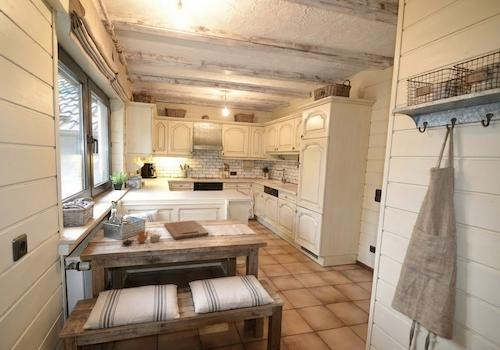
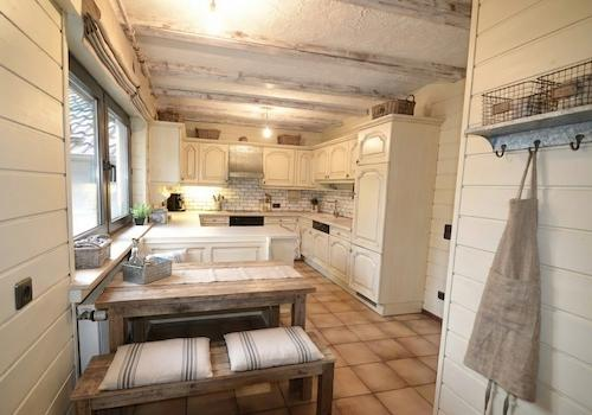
- teapot [121,228,162,246]
- cutting board [163,220,210,240]
